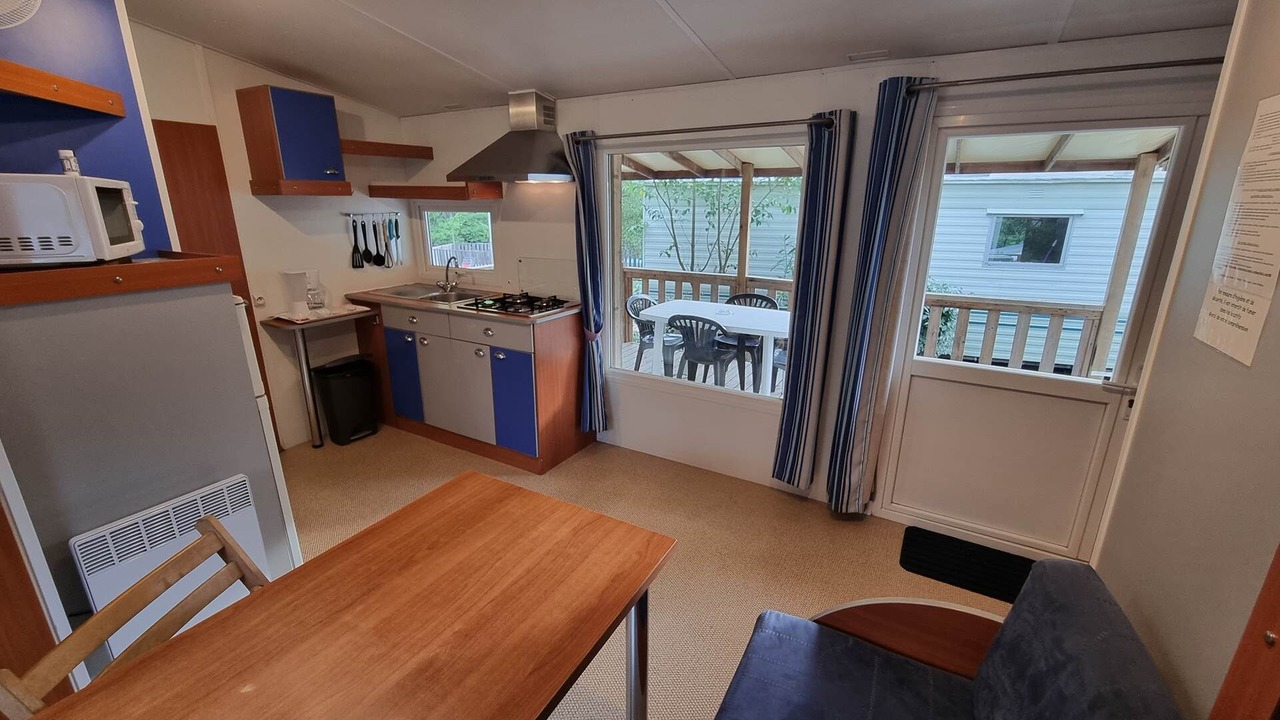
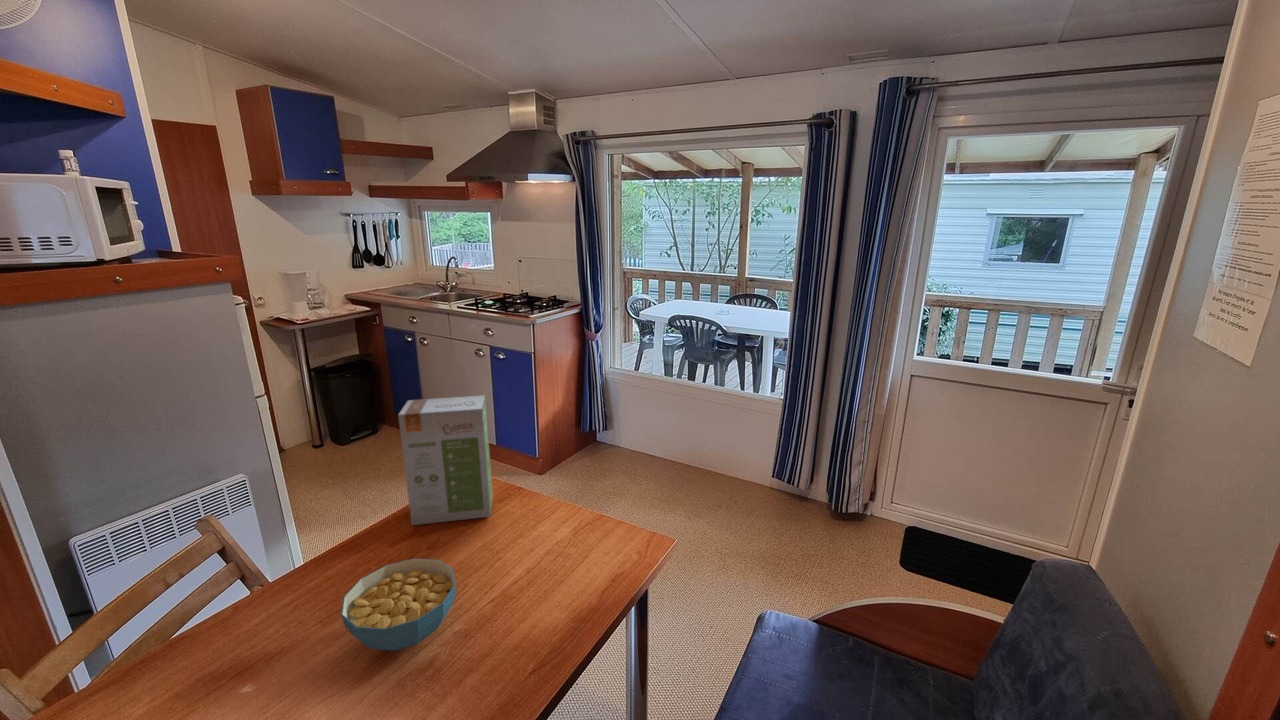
+ food box [397,394,494,526]
+ cereal bowl [340,558,457,652]
